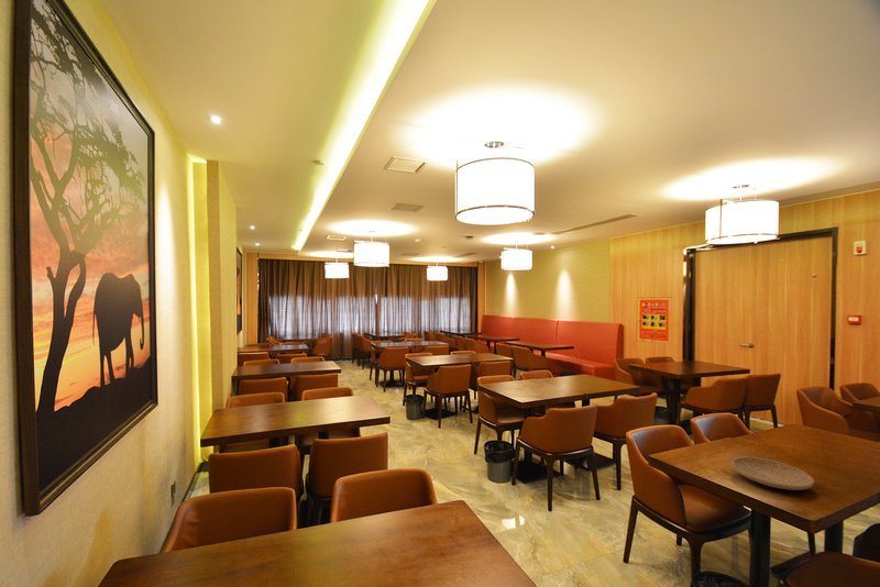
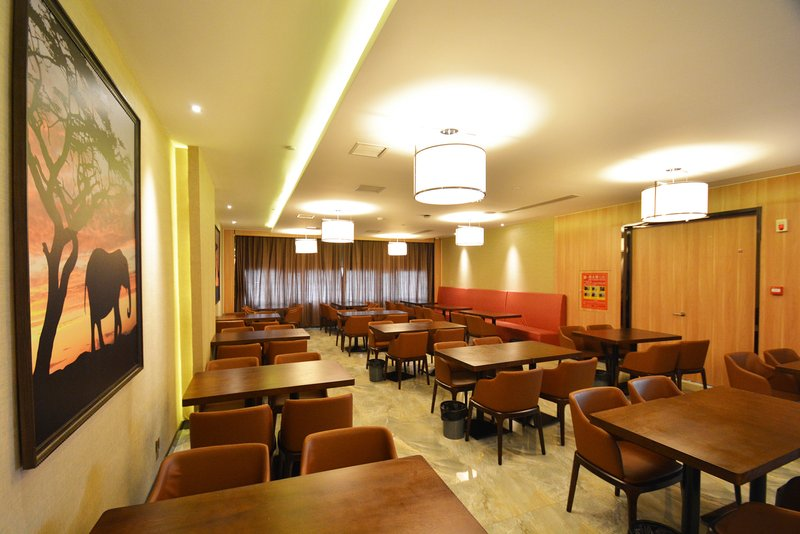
- plate [730,456,815,491]
